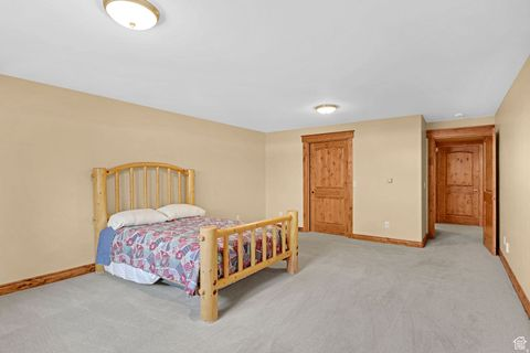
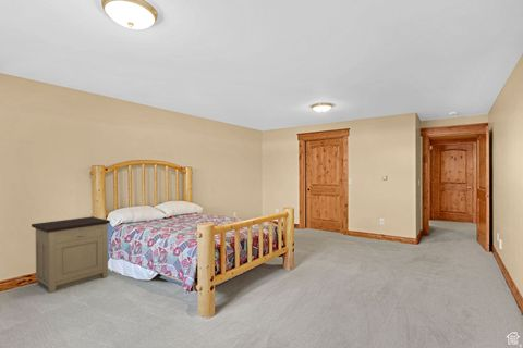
+ nightstand [31,215,111,294]
